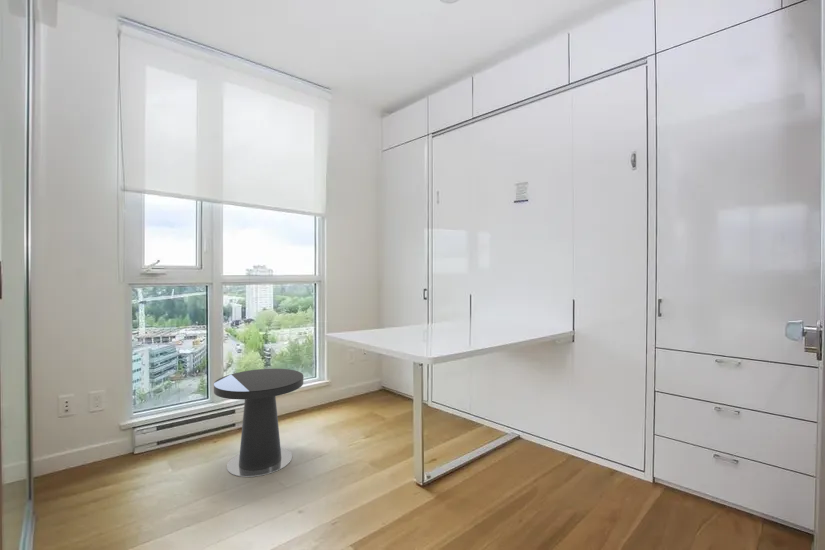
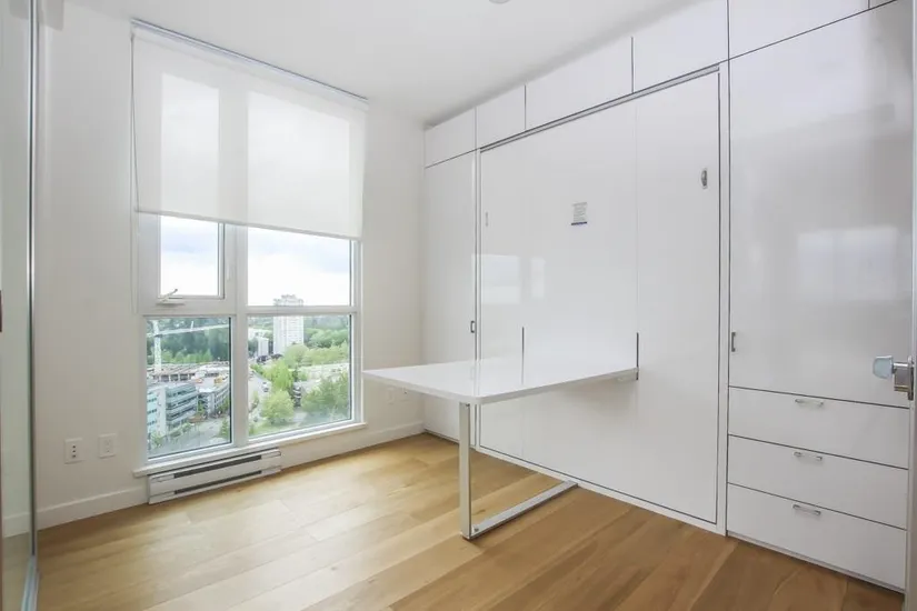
- side table [213,368,304,478]
